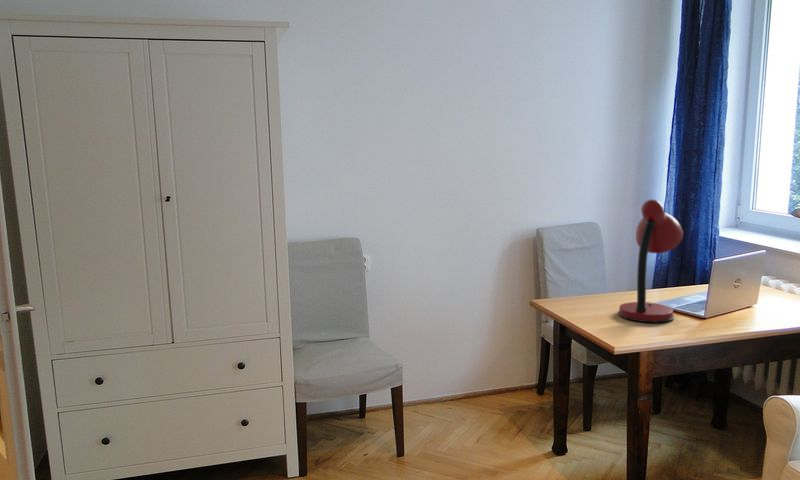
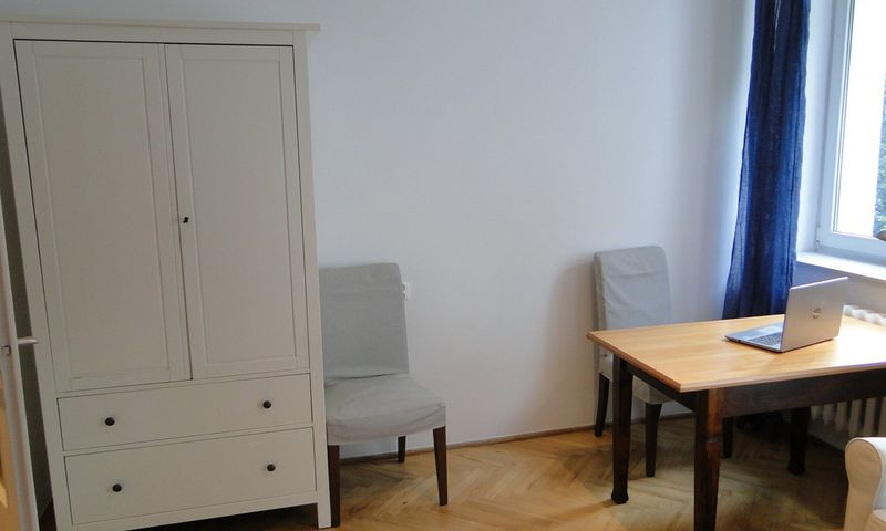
- desk lamp [617,198,684,323]
